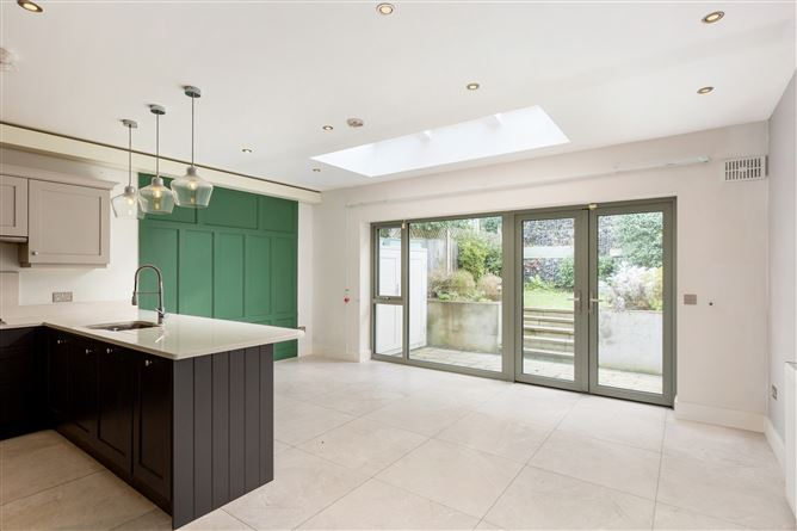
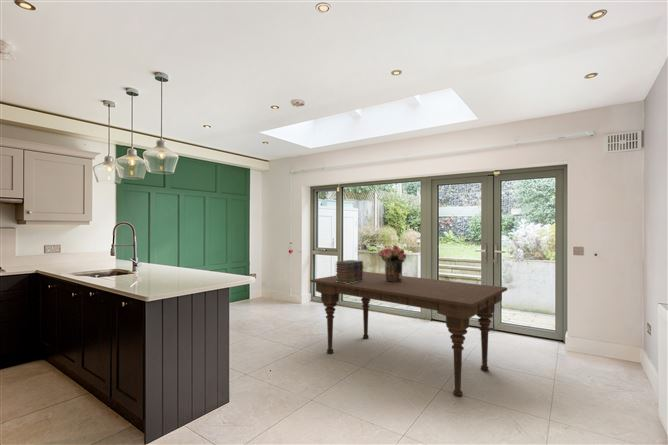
+ bouquet [377,244,407,282]
+ book stack [334,259,364,284]
+ dining table [310,271,508,398]
